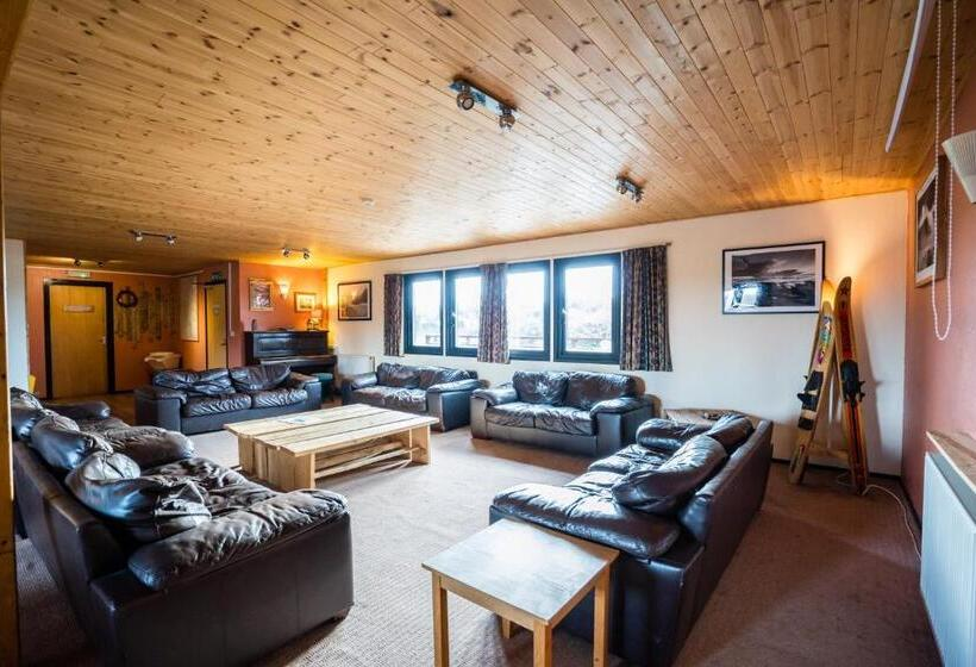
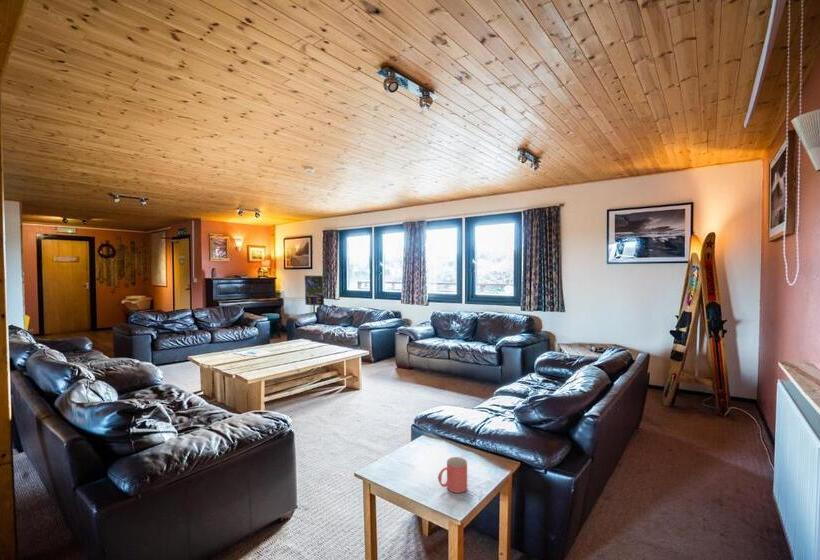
+ map [304,275,325,307]
+ mug [437,456,468,494]
